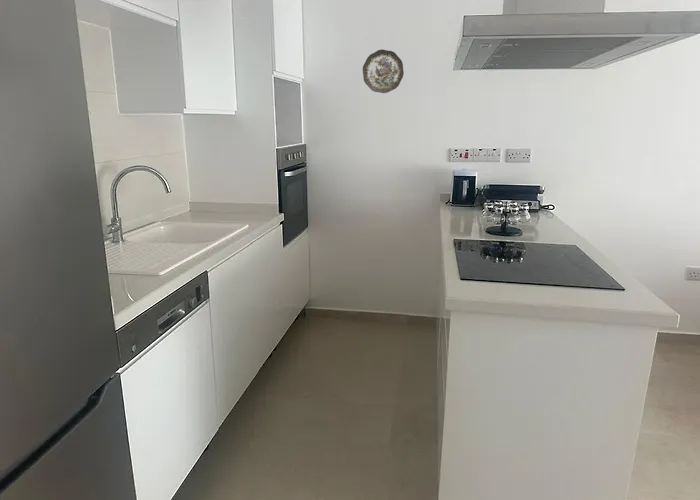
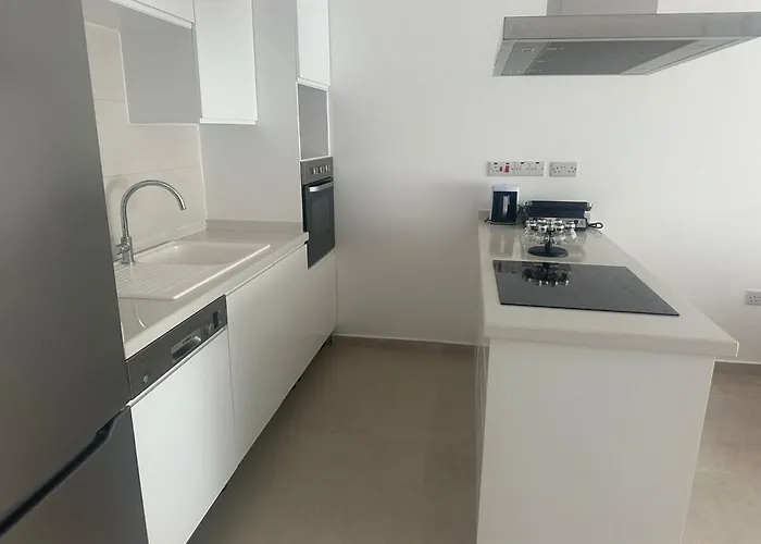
- decorative plate [362,49,405,94]
